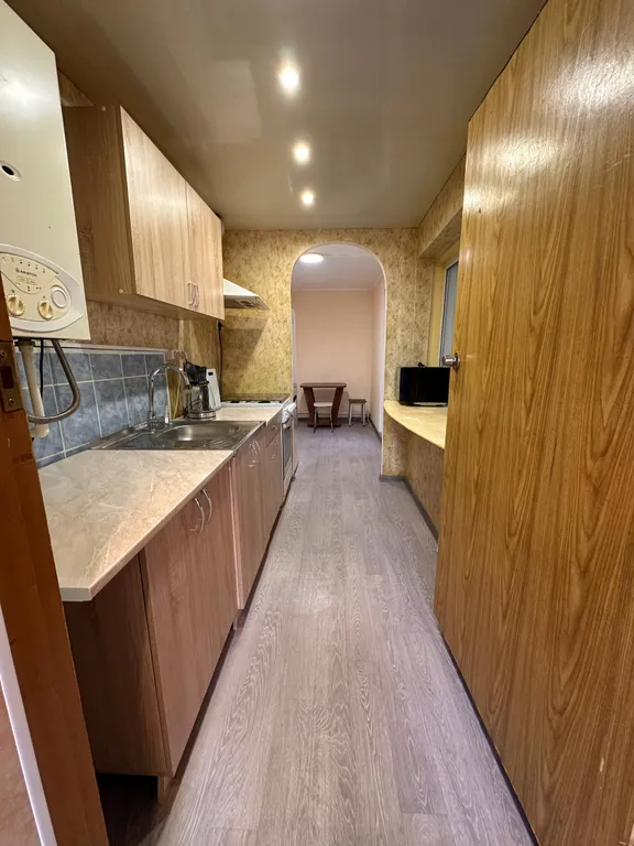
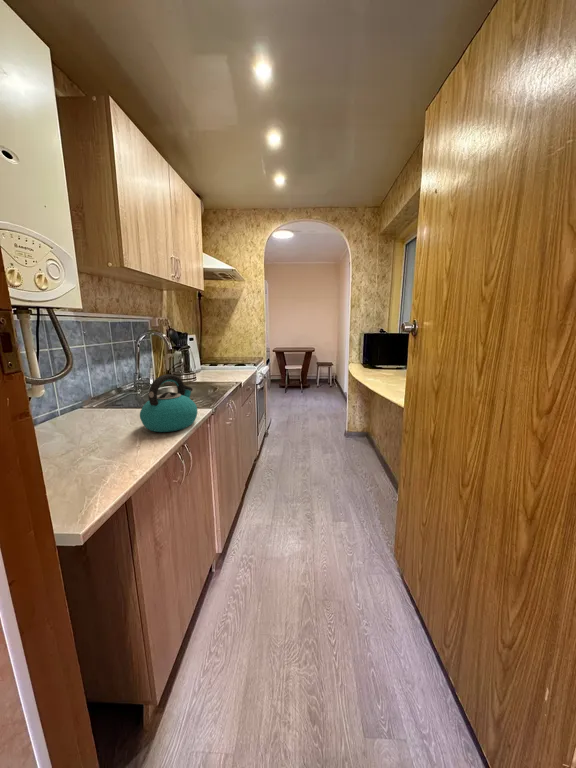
+ kettle [139,373,198,433]
